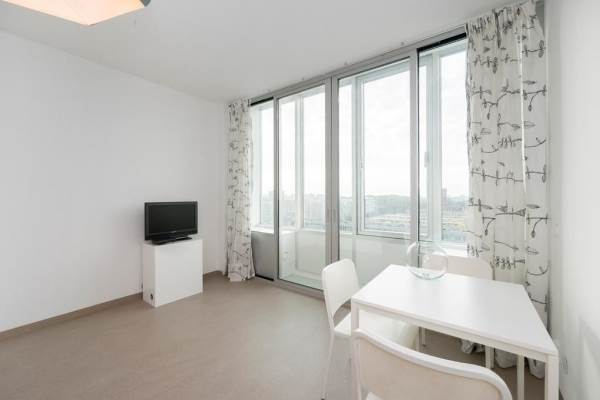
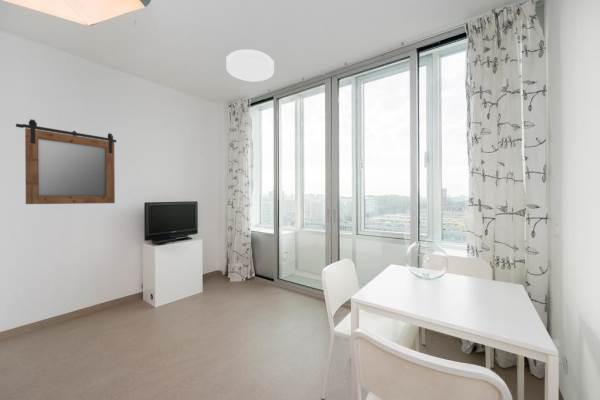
+ mirror [15,118,117,205]
+ ceiling light [225,48,275,82]
